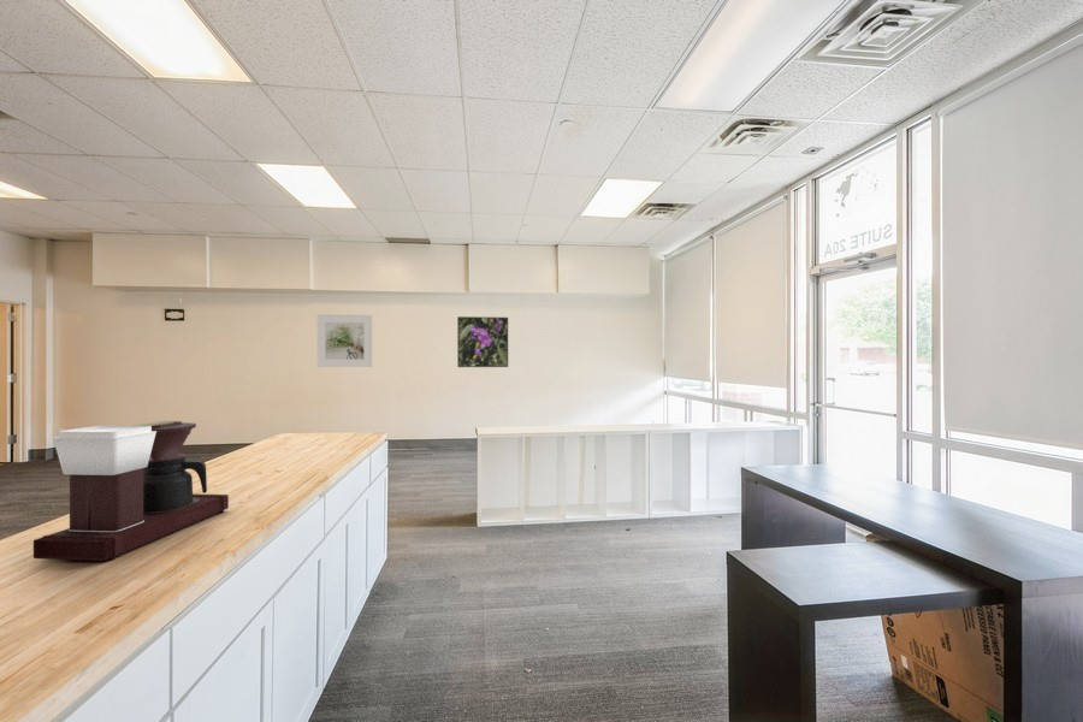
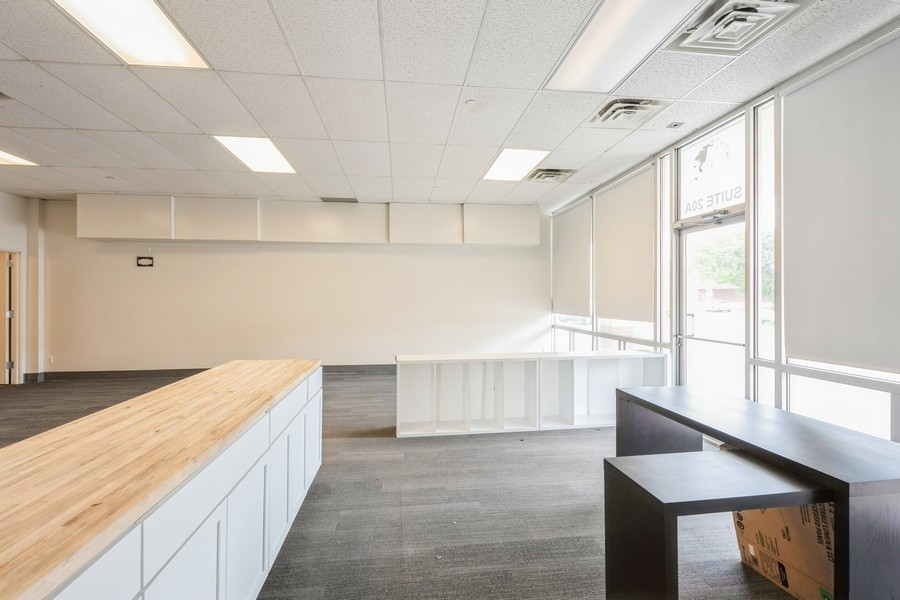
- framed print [316,313,373,368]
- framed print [456,315,509,368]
- coffee maker [32,420,230,562]
